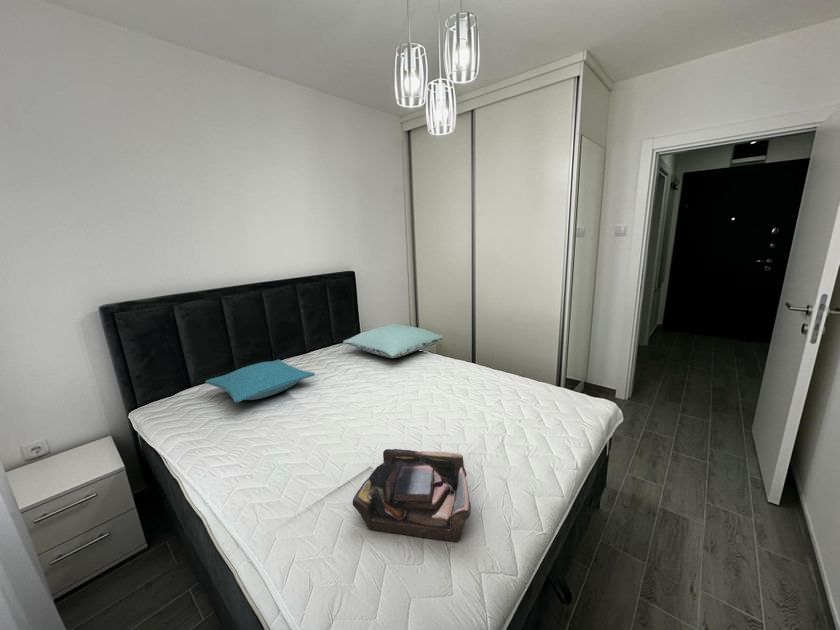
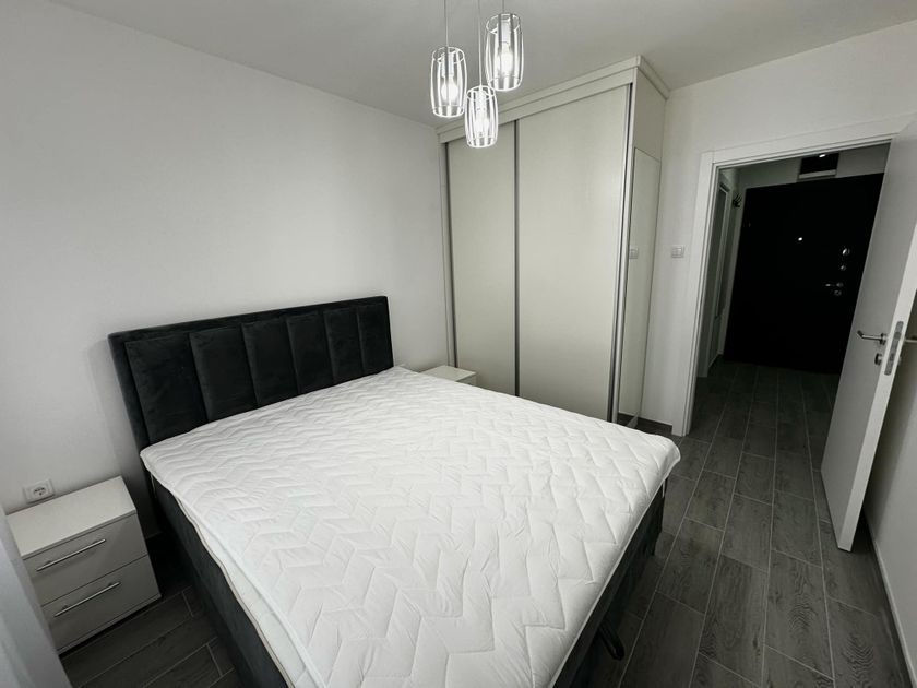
- tote bag [352,448,472,543]
- pillow [342,323,445,359]
- pillow [204,359,316,404]
